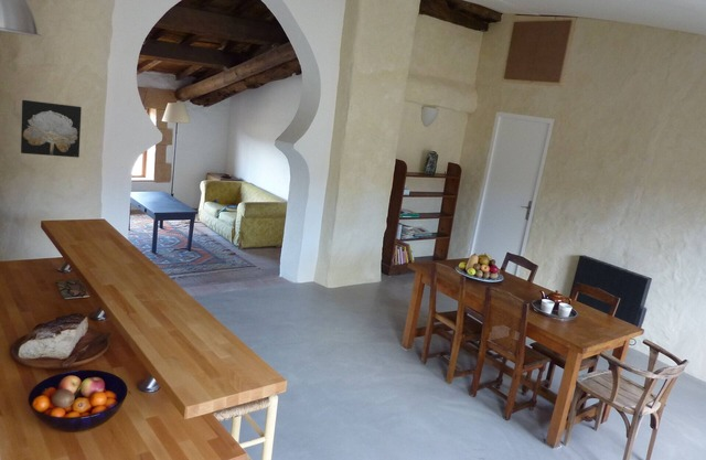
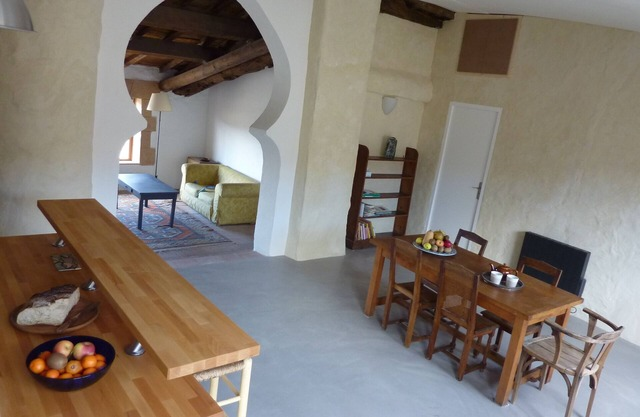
- wall art [20,99,83,159]
